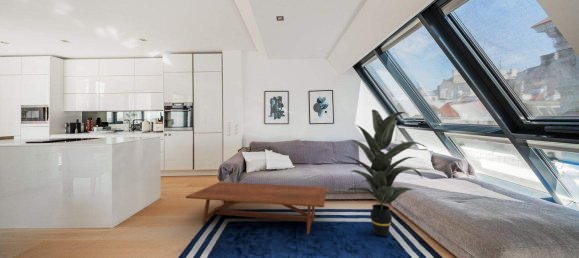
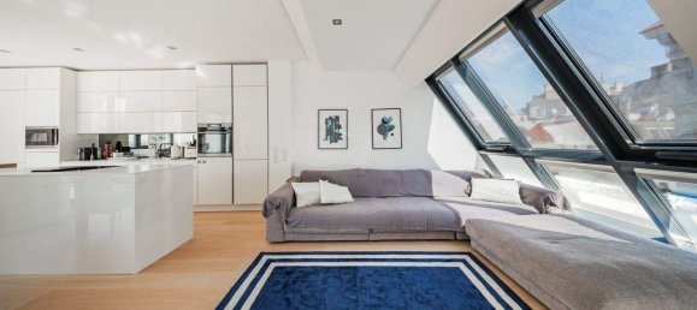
- indoor plant [343,109,429,237]
- coffee table [185,181,328,235]
